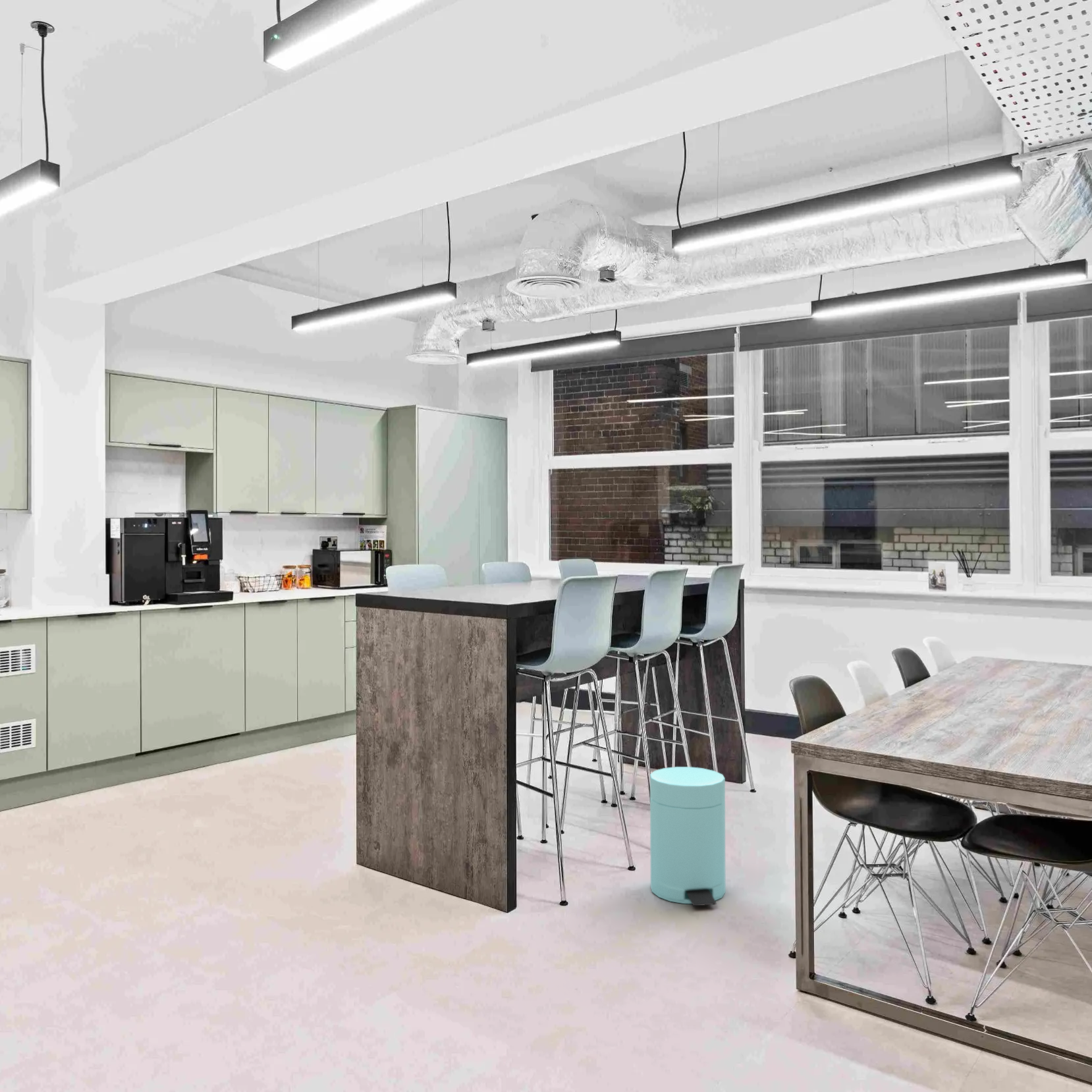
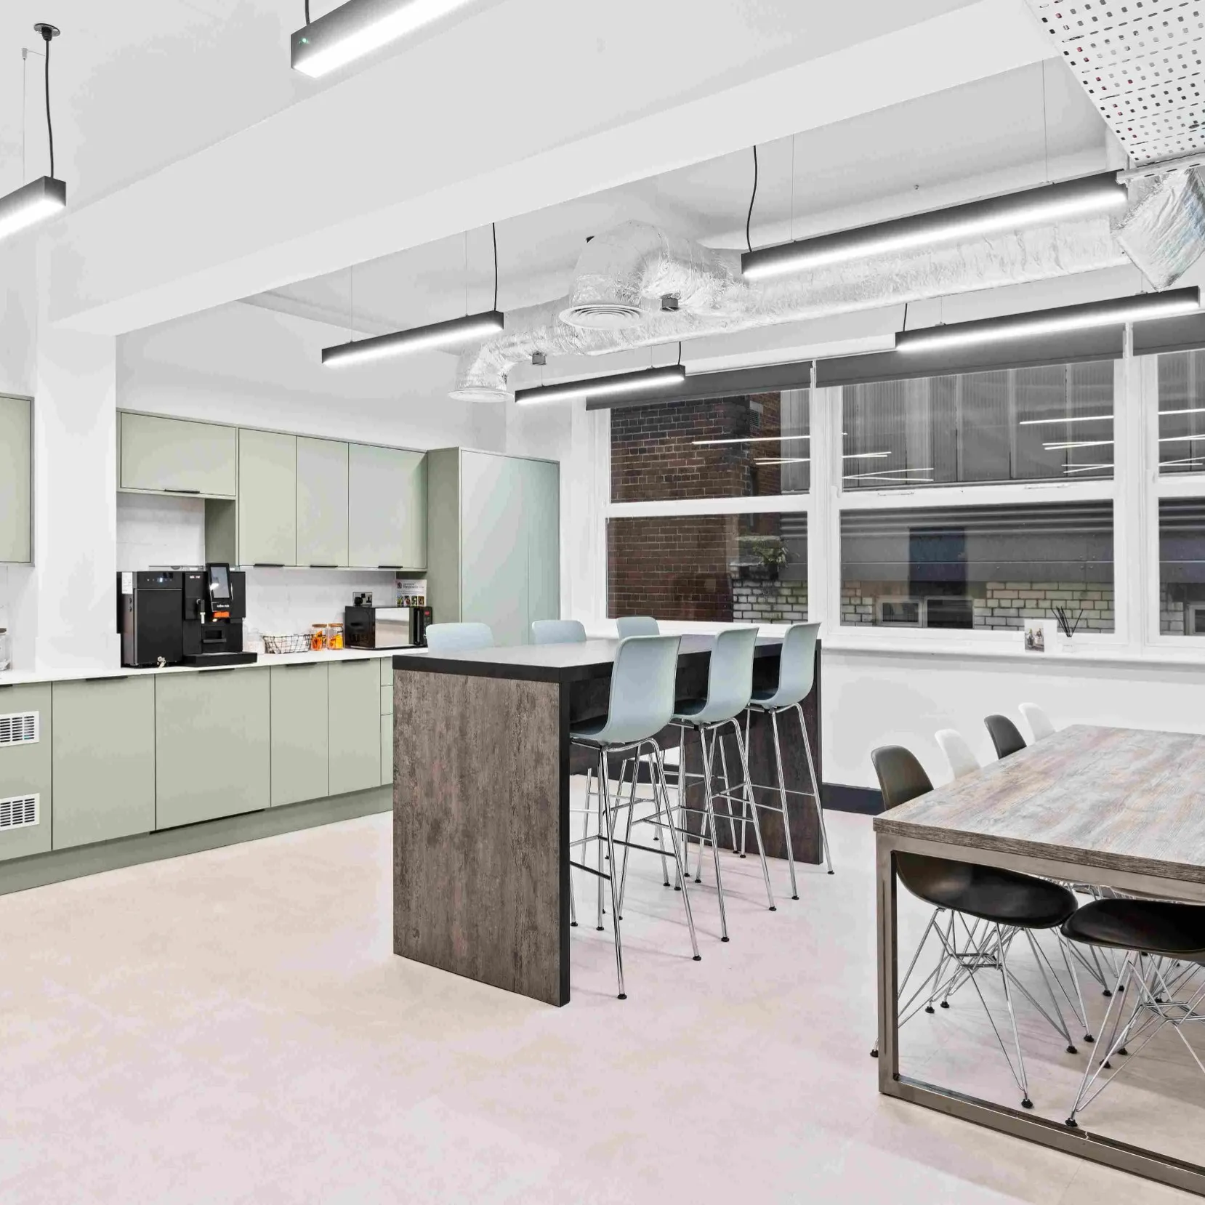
- trash can [649,766,726,906]
